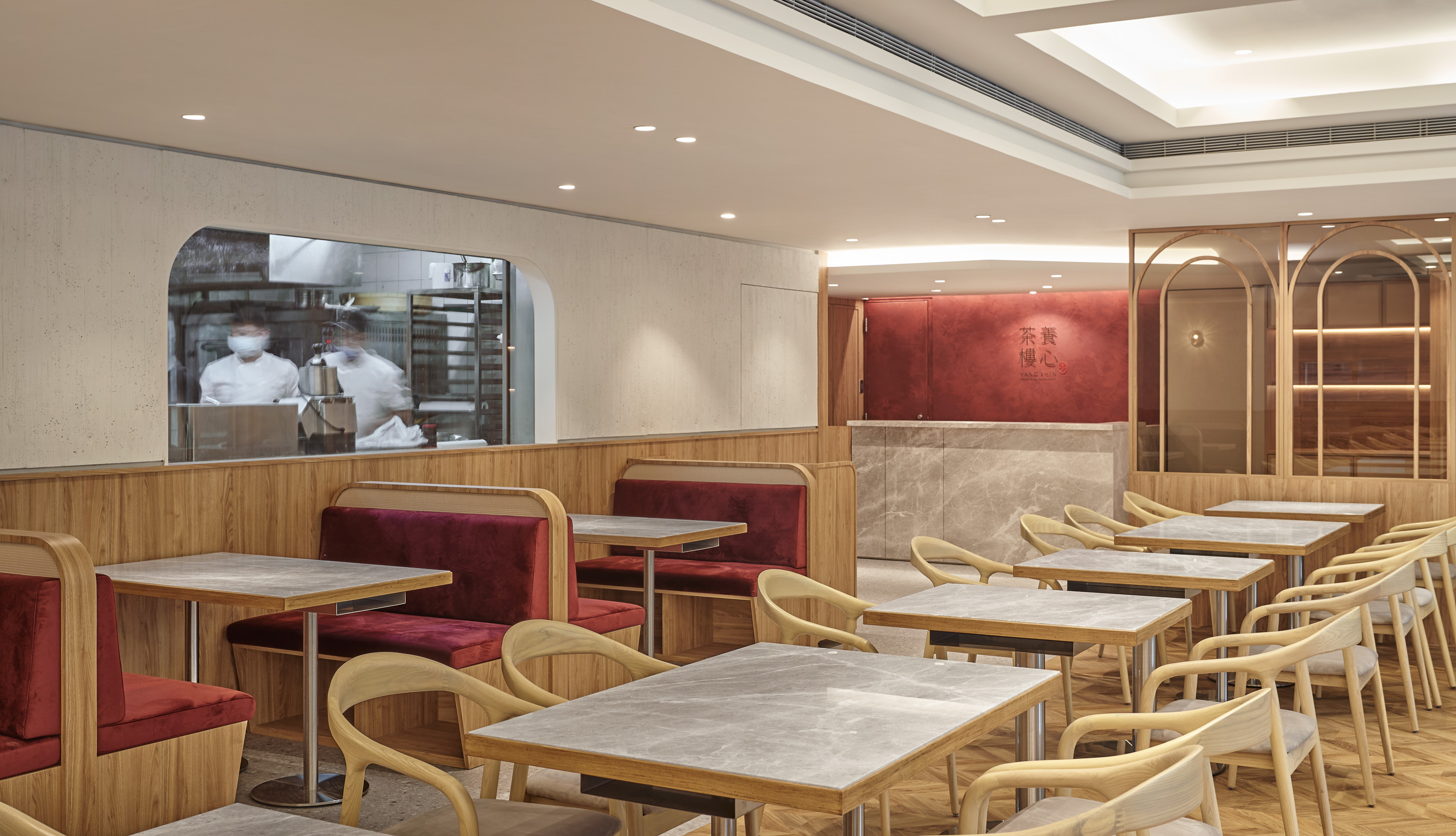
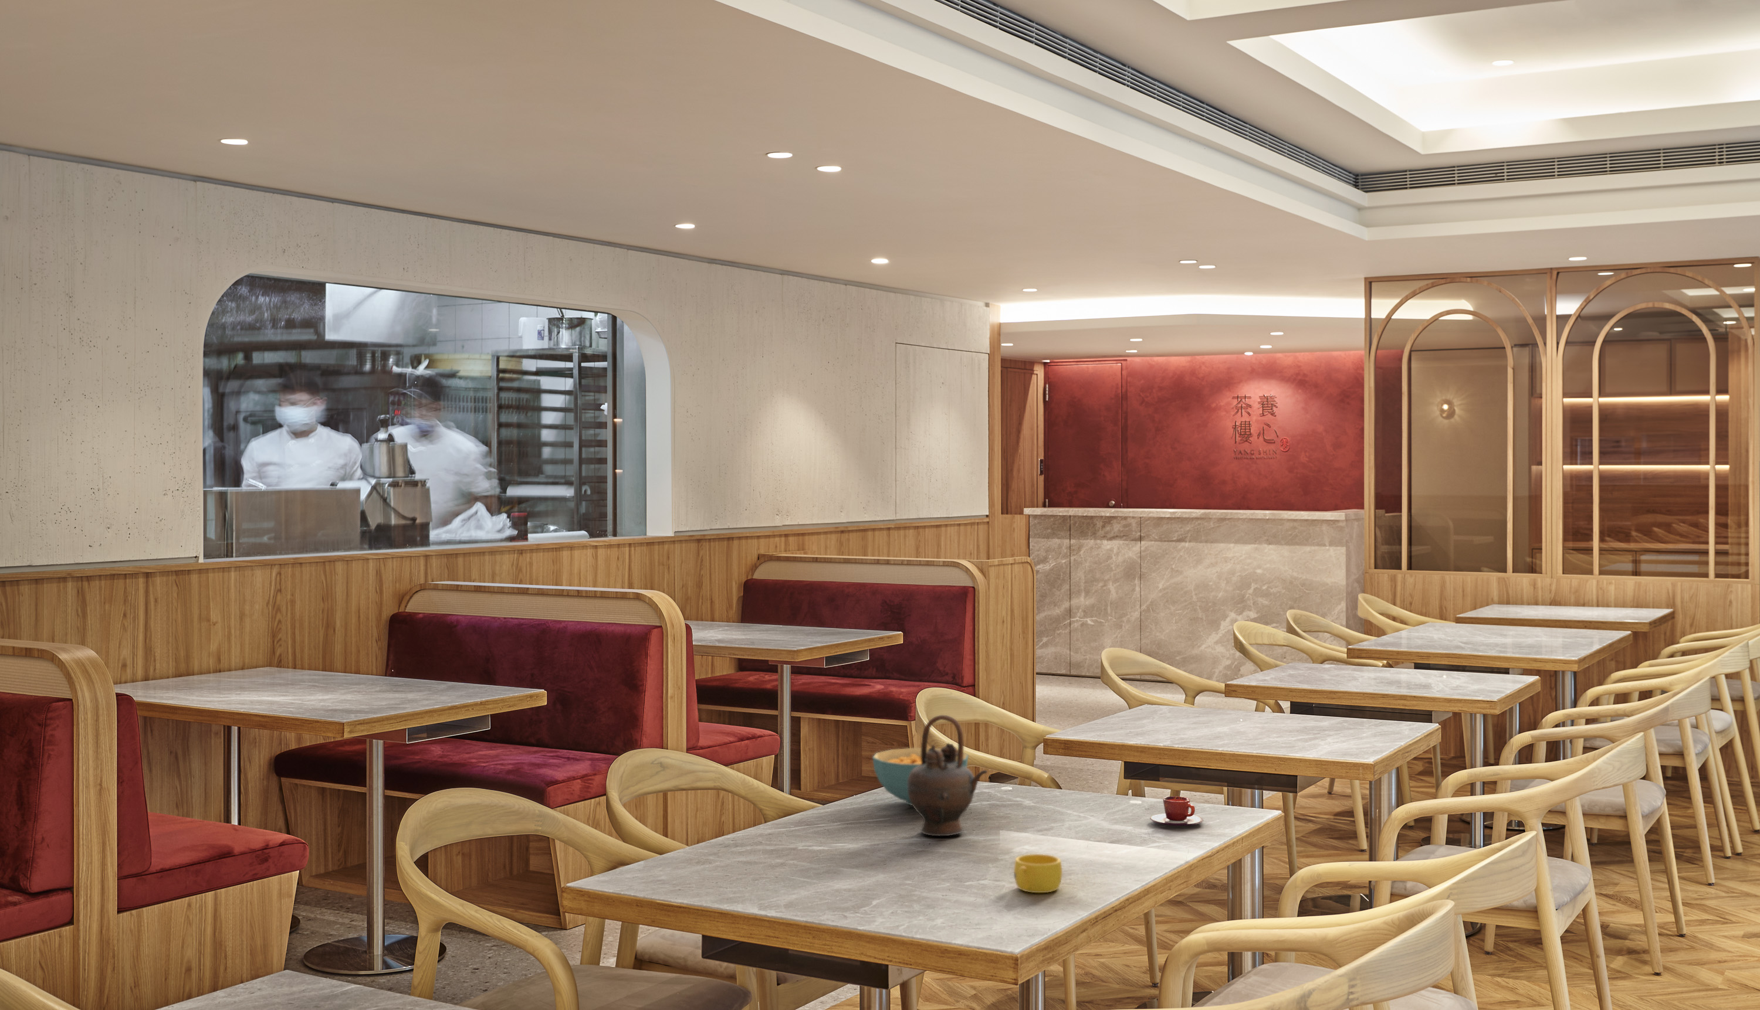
+ cereal bowl [872,748,969,806]
+ teacup [1150,795,1204,826]
+ cup [1013,853,1063,893]
+ teapot [908,714,988,836]
